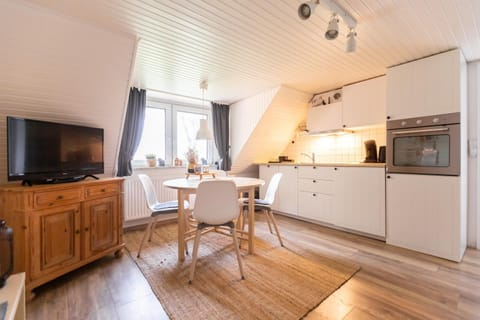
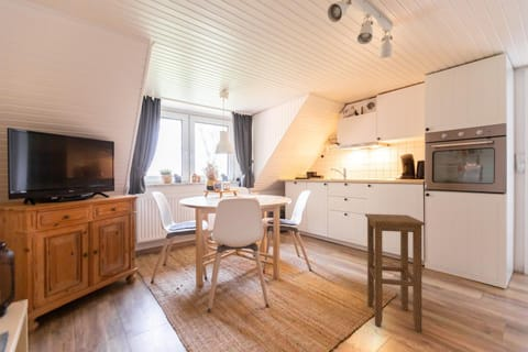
+ stool [364,213,426,332]
